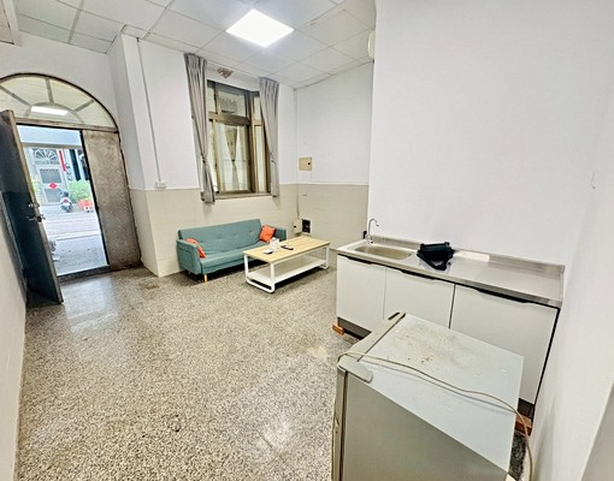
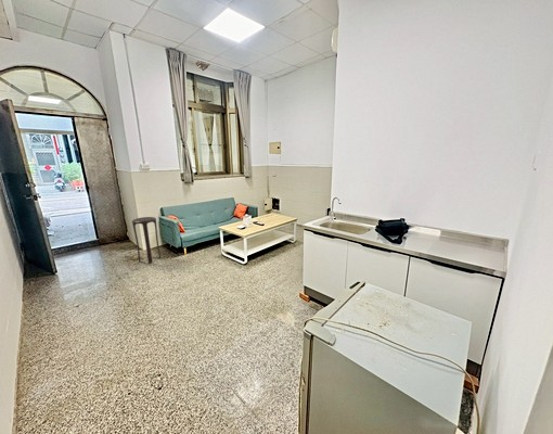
+ stool [131,216,162,264]
